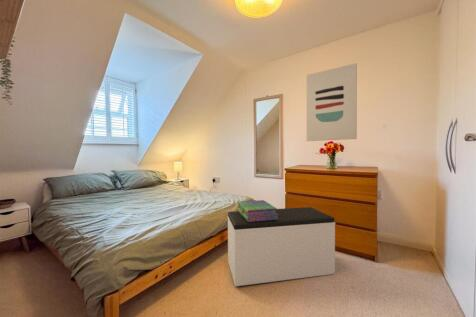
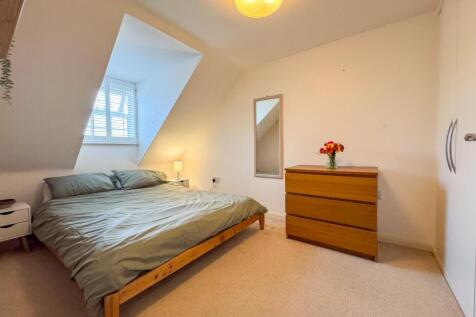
- stack of books [236,199,278,222]
- wall art [306,62,358,142]
- bench [226,206,336,287]
